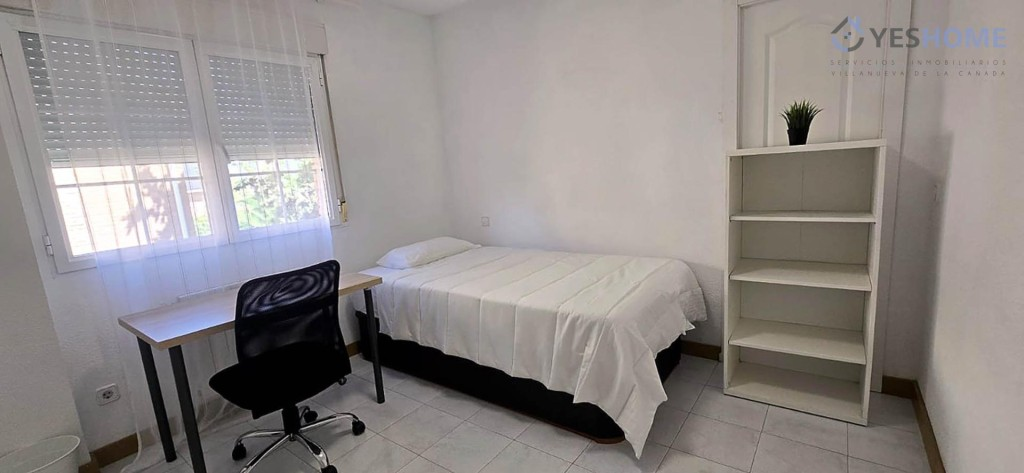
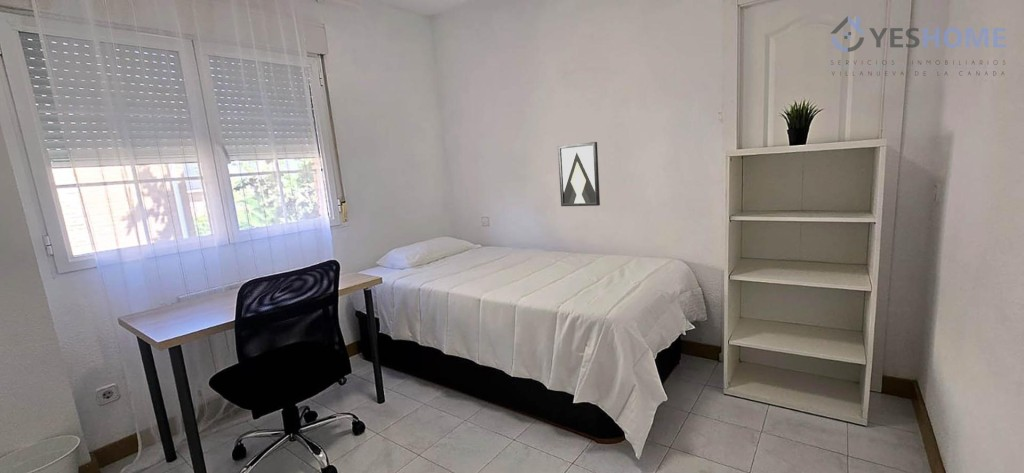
+ wall art [557,141,601,207]
